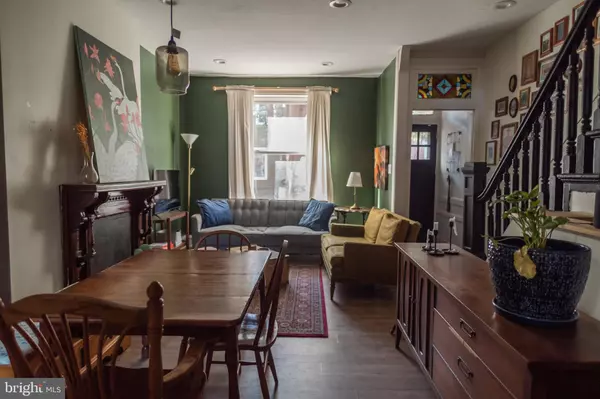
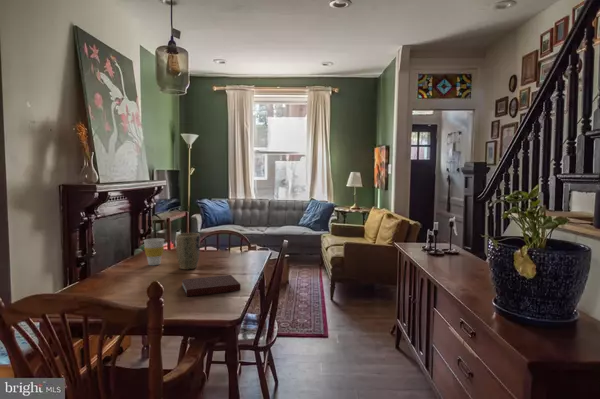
+ cup [142,237,166,266]
+ notebook [181,274,242,297]
+ plant pot [175,232,201,271]
